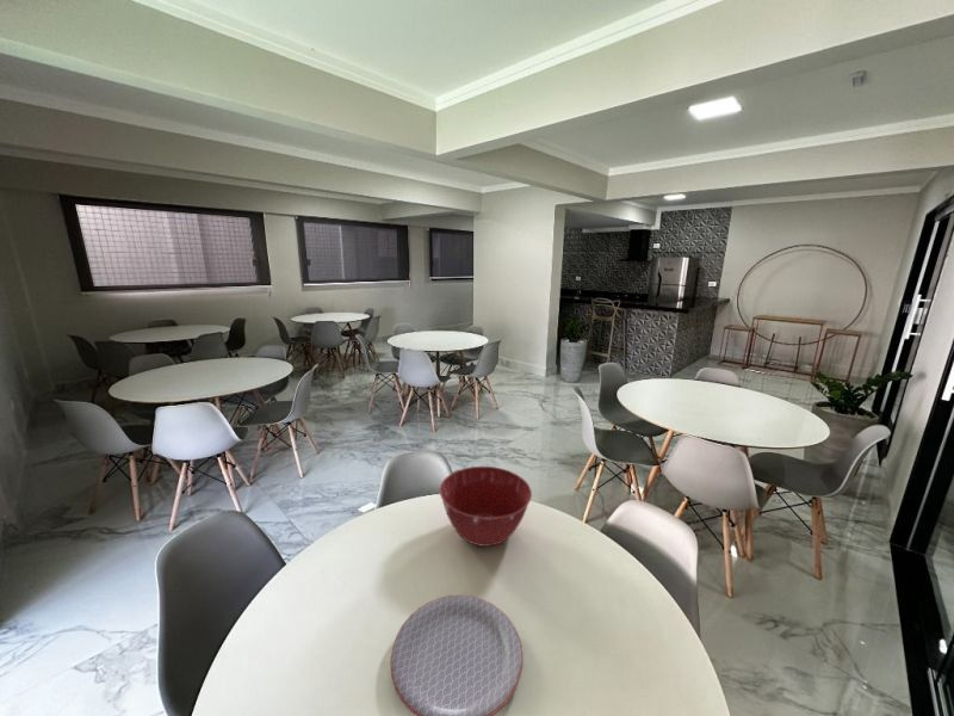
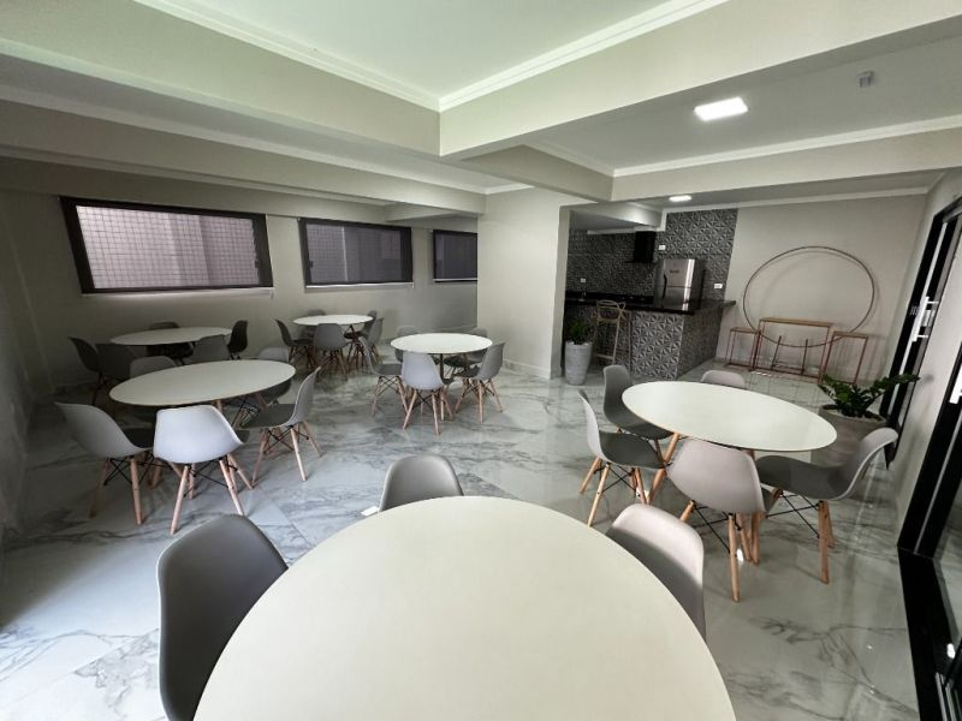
- mixing bowl [439,465,533,548]
- plate [389,594,525,716]
